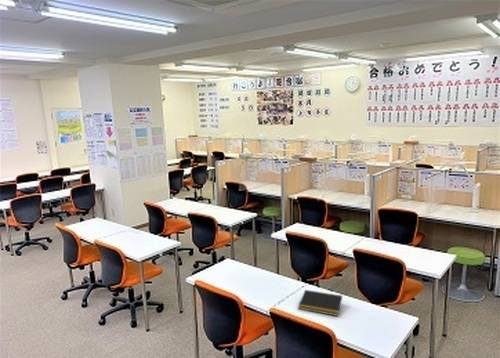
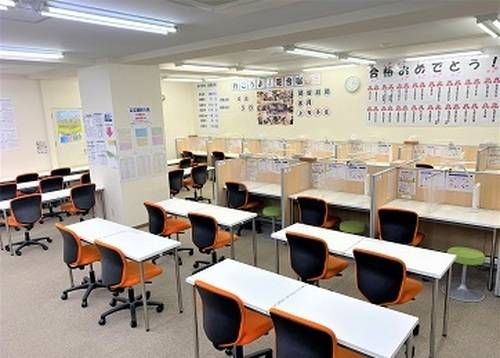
- notepad [297,289,343,317]
